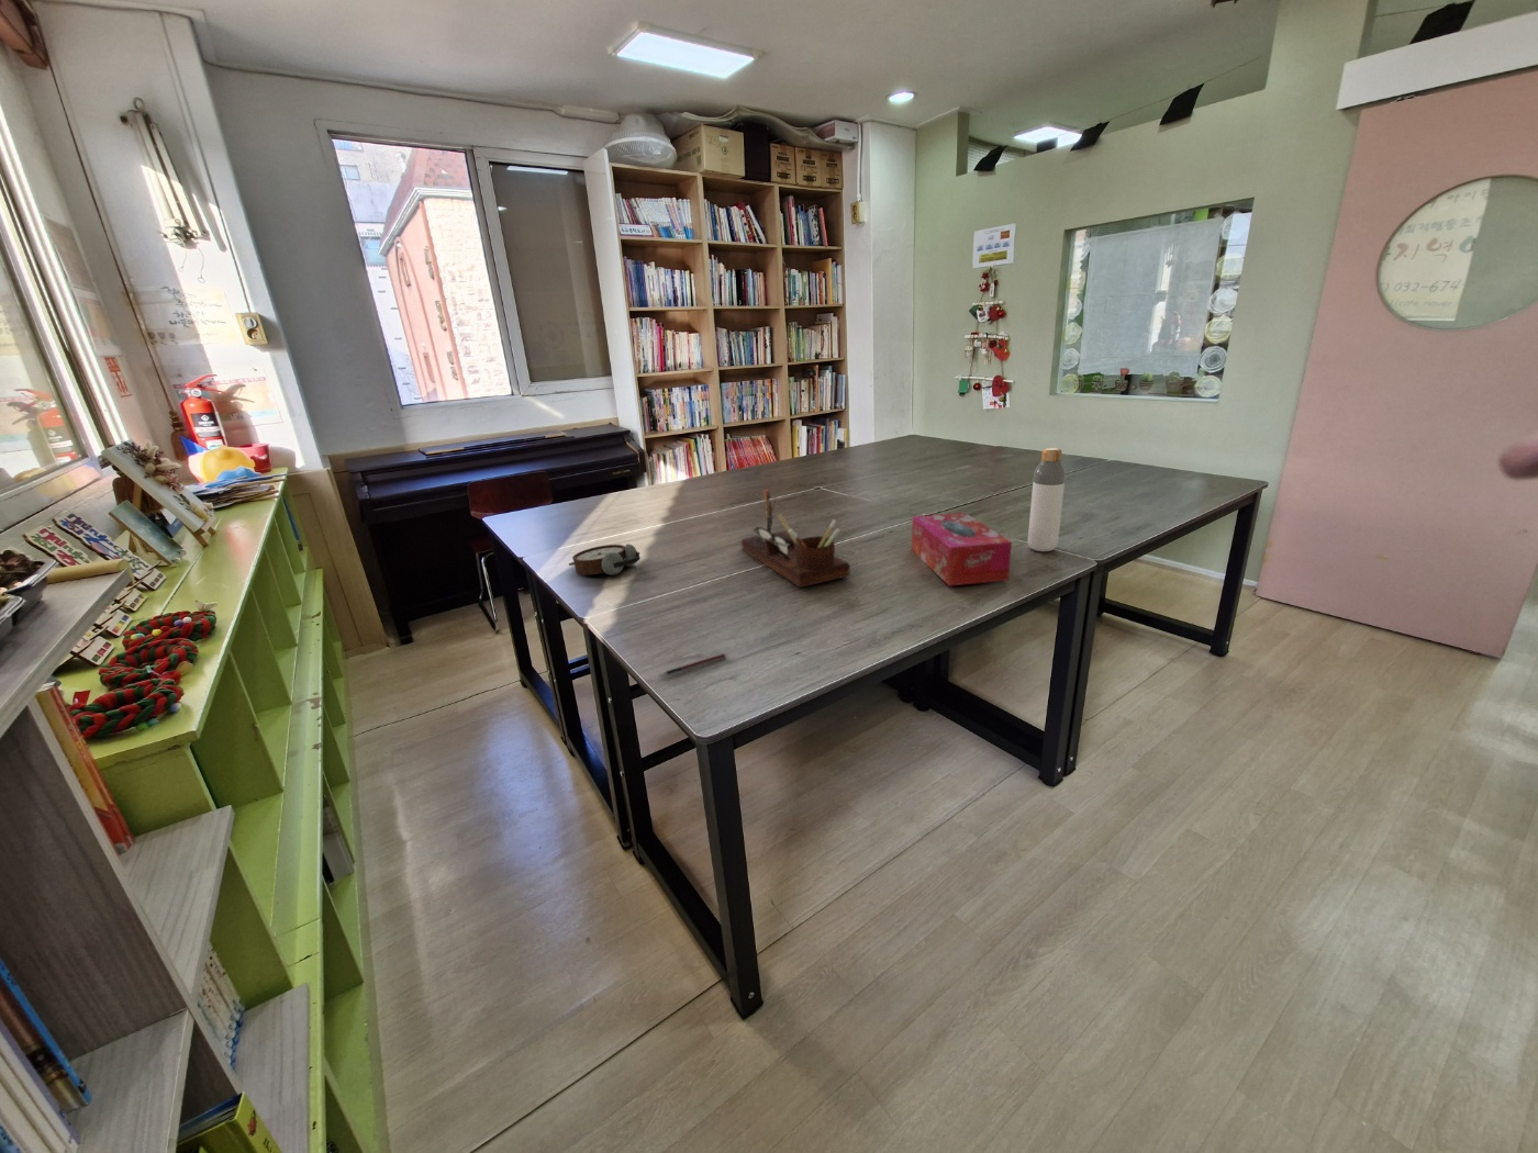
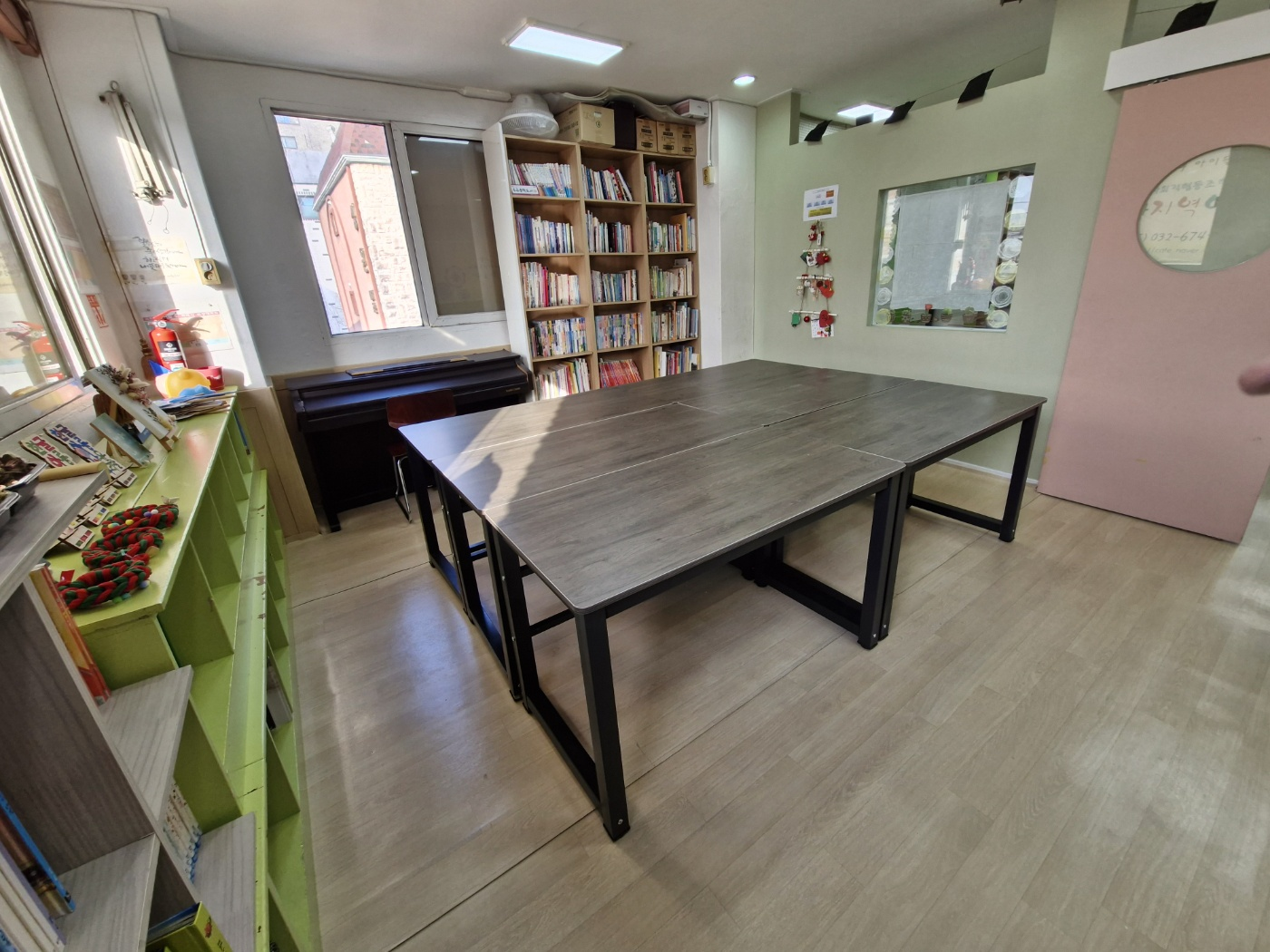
- tissue box [911,512,1012,586]
- bottle [1027,447,1067,552]
- alarm clock [568,544,641,576]
- desk organizer [740,488,850,589]
- pen [656,653,728,677]
